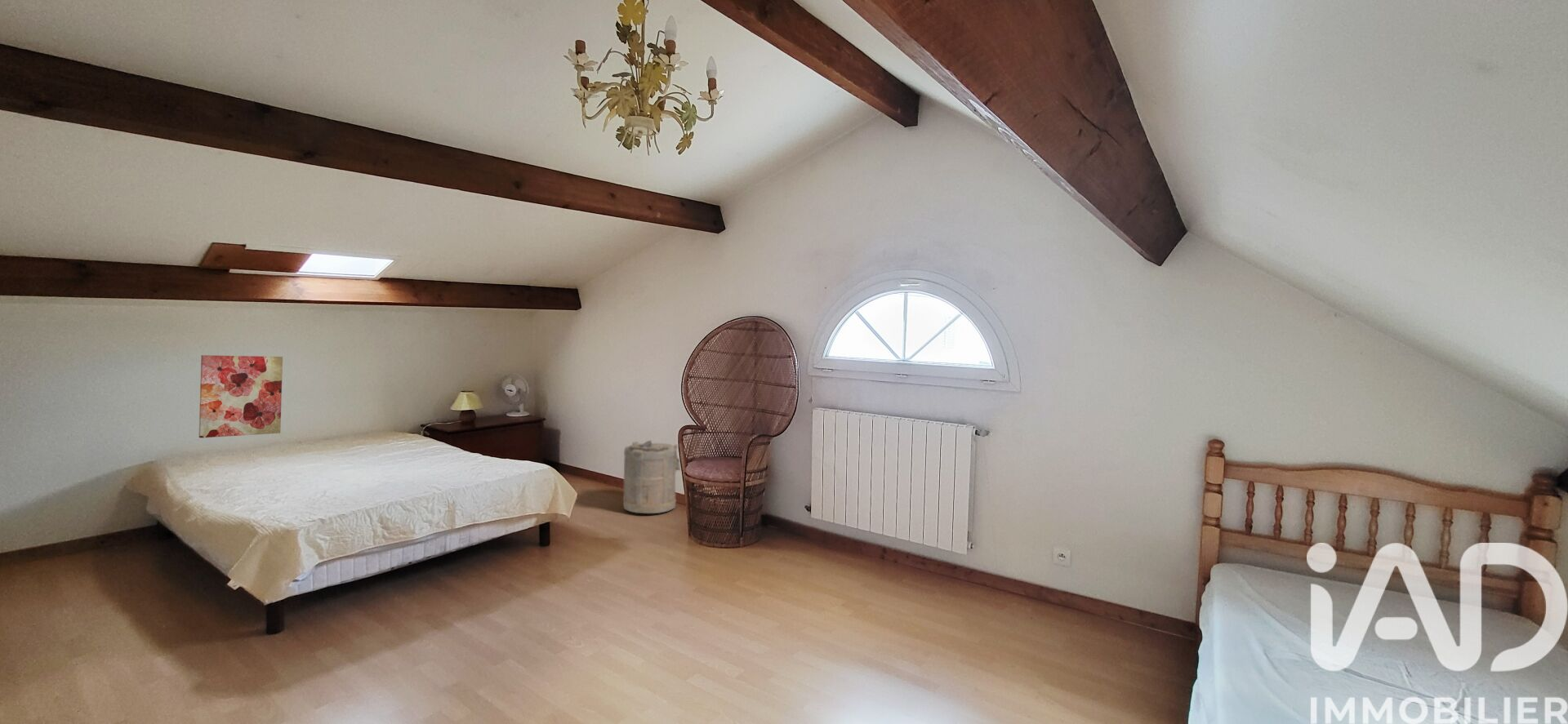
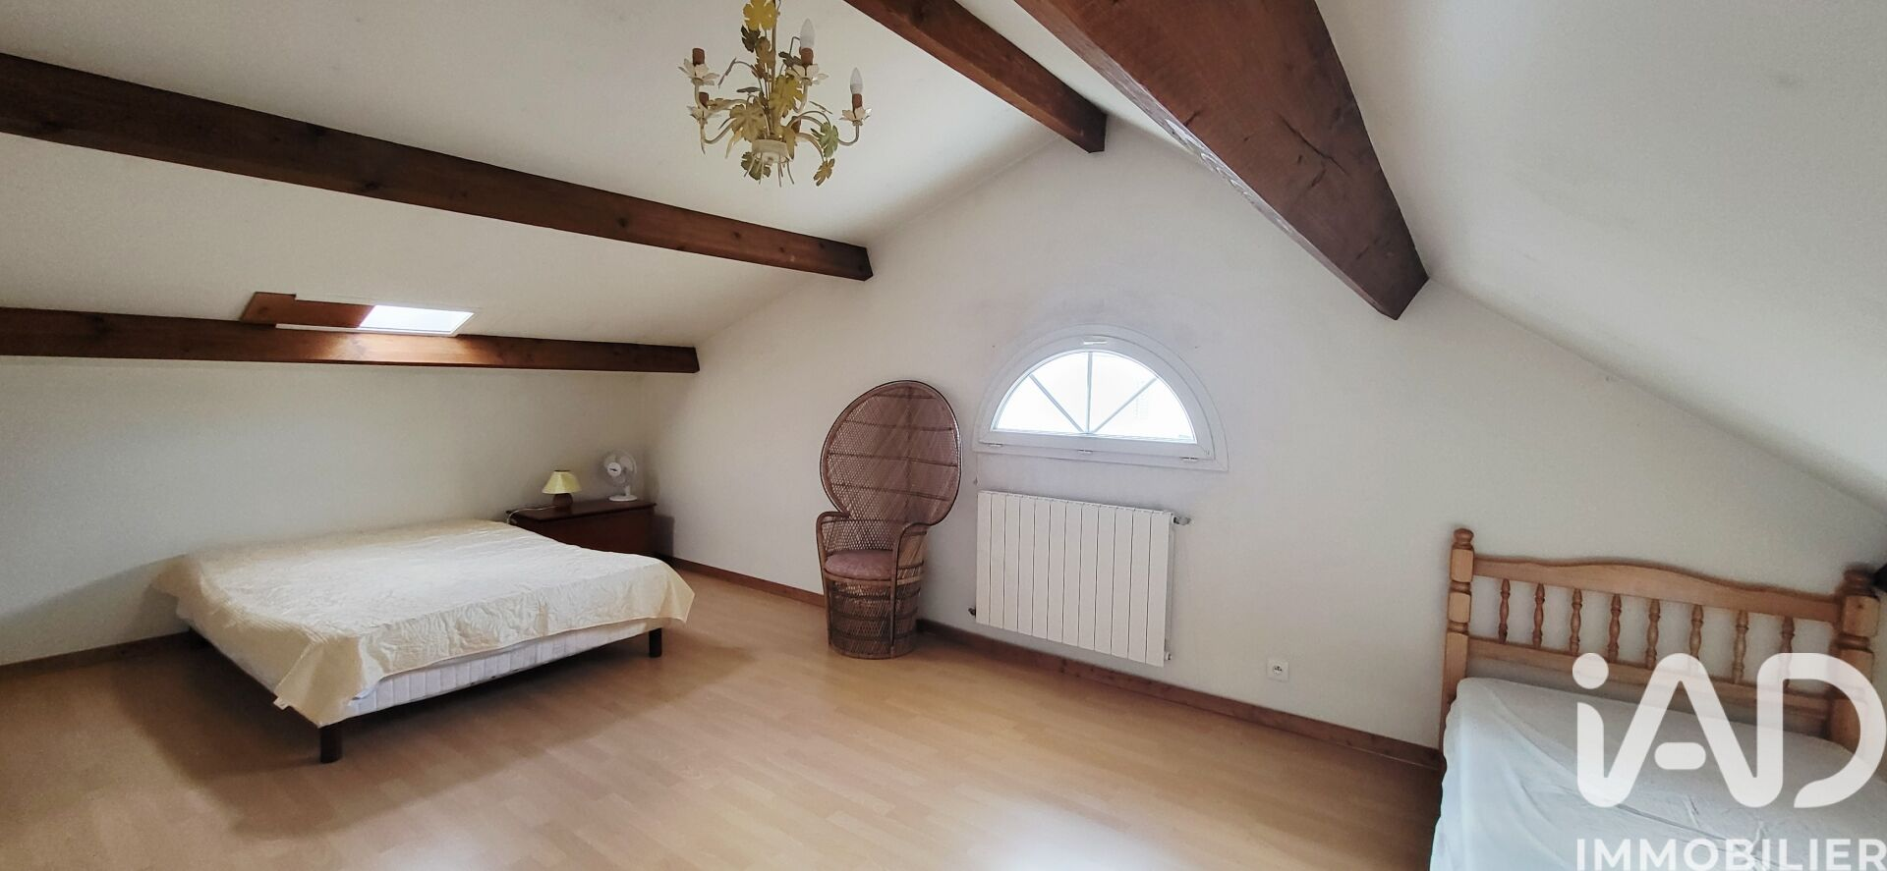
- wall art [198,354,283,438]
- laundry hamper [622,440,681,514]
